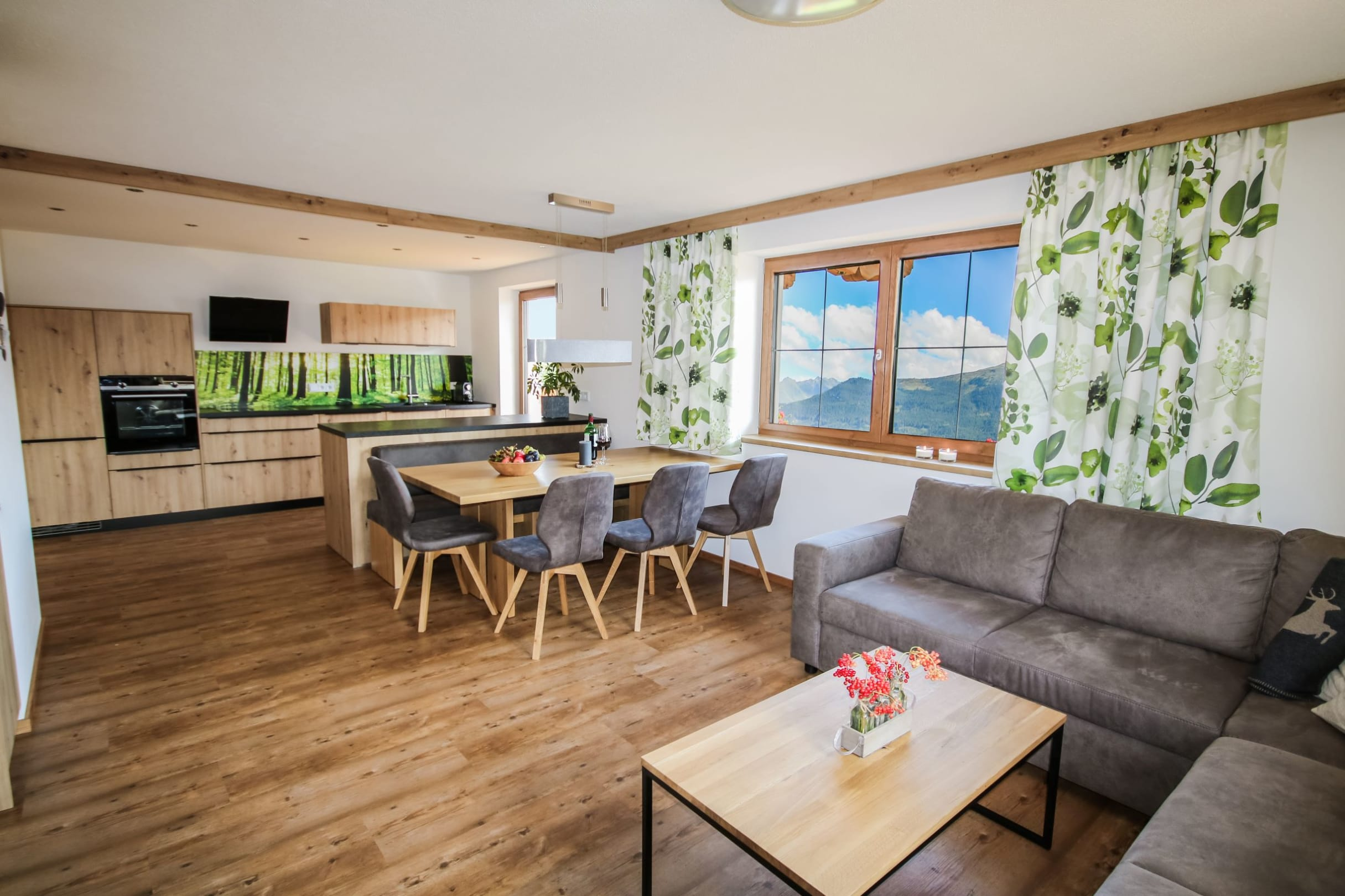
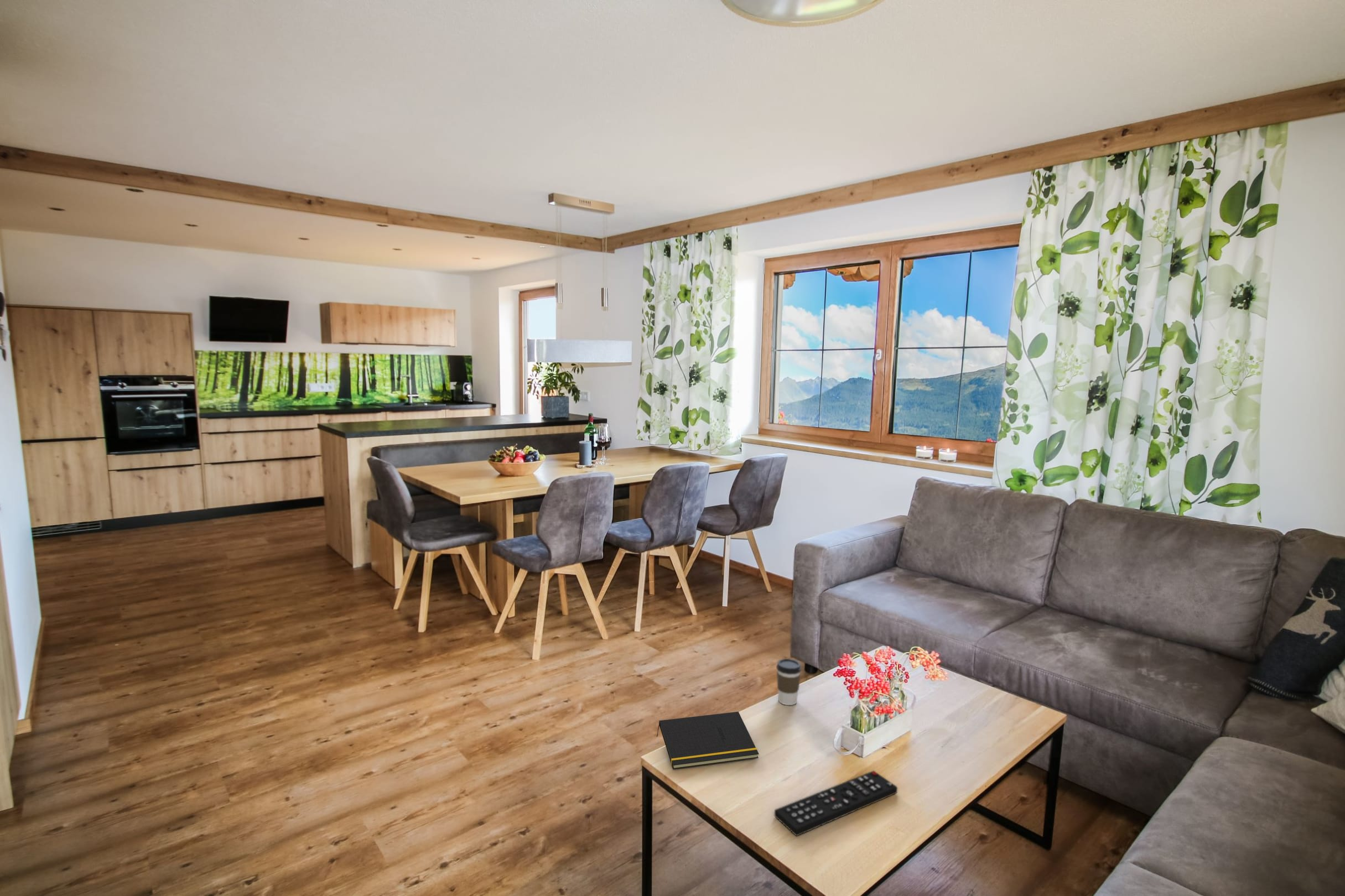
+ coffee cup [776,658,802,706]
+ notepad [656,711,759,770]
+ remote control [774,770,898,837]
